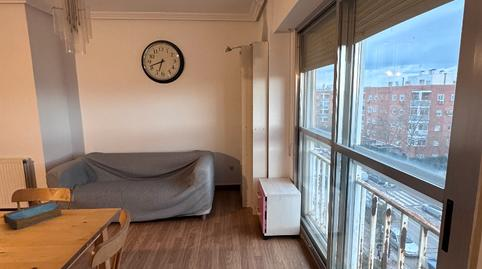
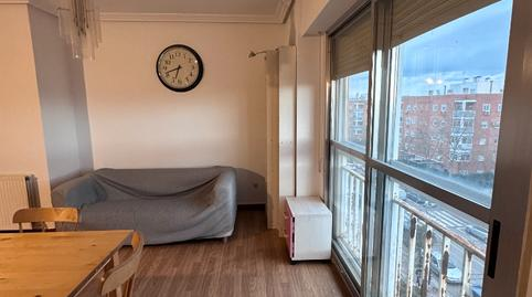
- book [3,201,63,231]
